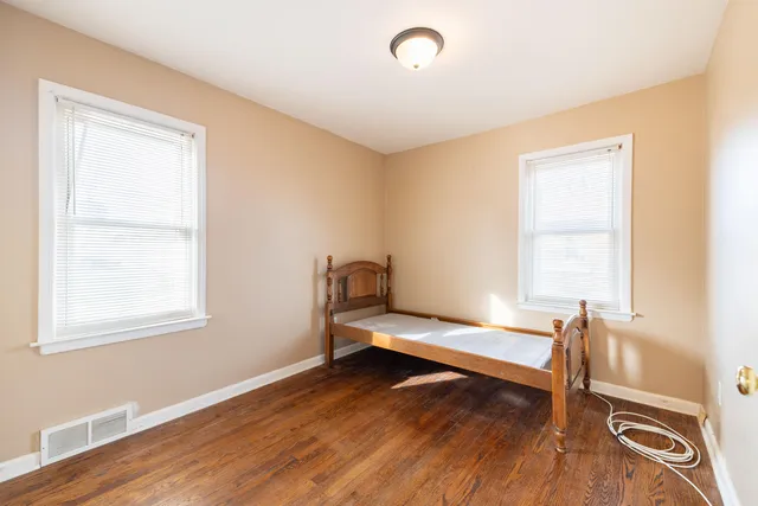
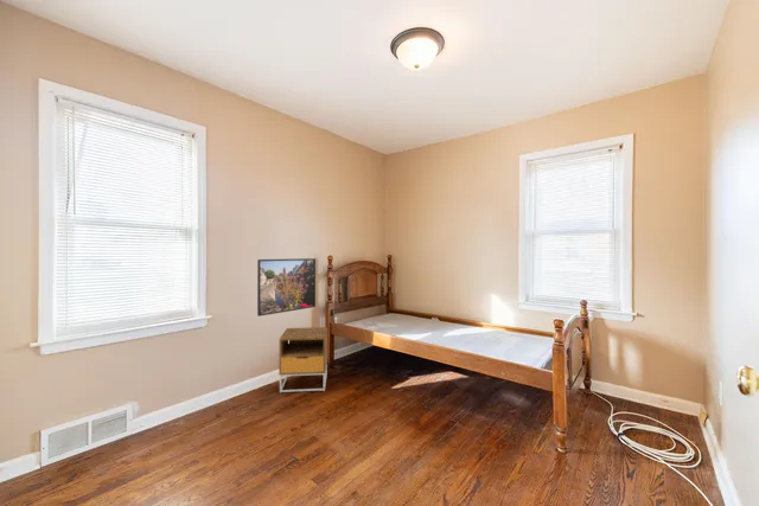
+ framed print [256,257,317,318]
+ nightstand [278,326,329,395]
